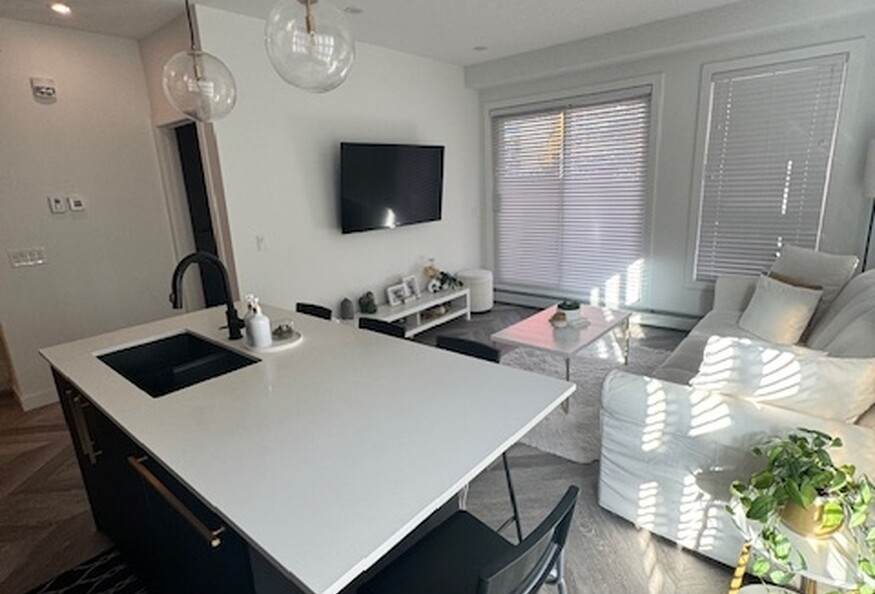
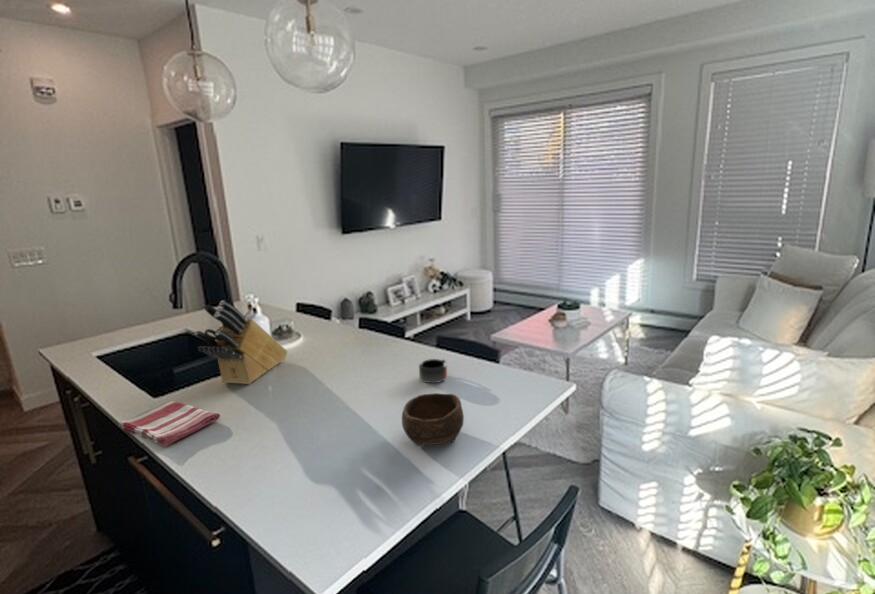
+ knife block [193,300,288,385]
+ mug [418,358,448,384]
+ bowl [401,392,465,447]
+ dish towel [118,400,221,448]
